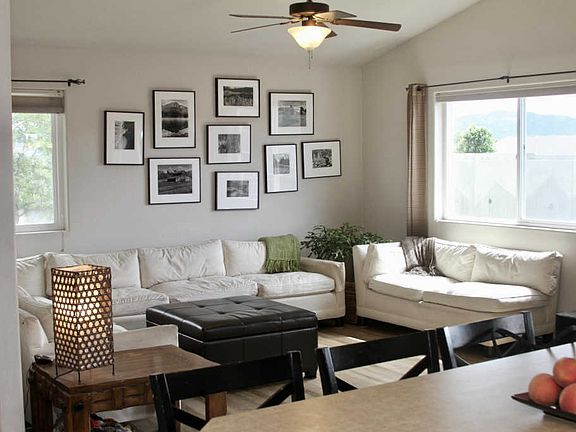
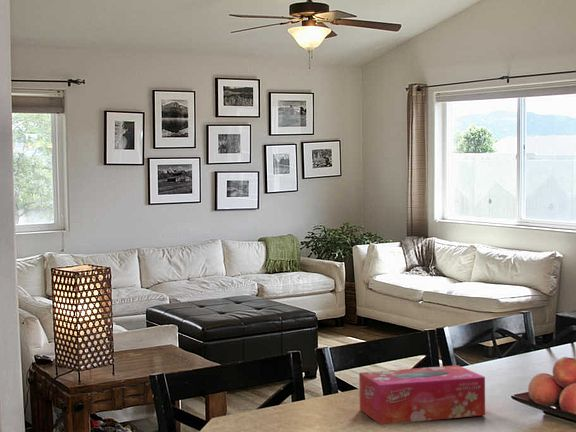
+ tissue box [358,364,486,426]
